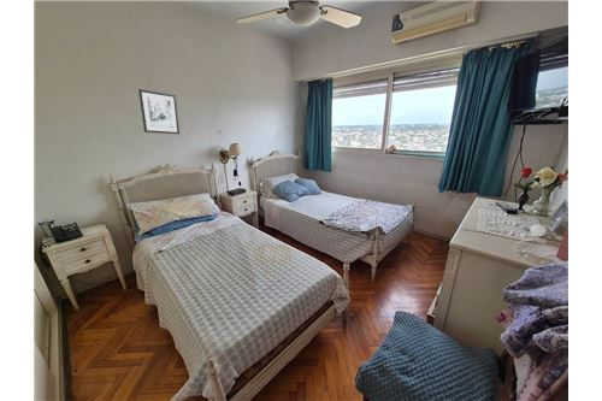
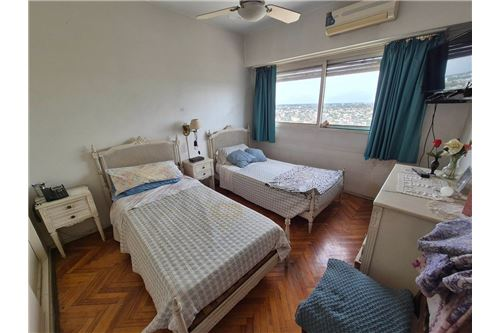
- wall art [137,88,181,135]
